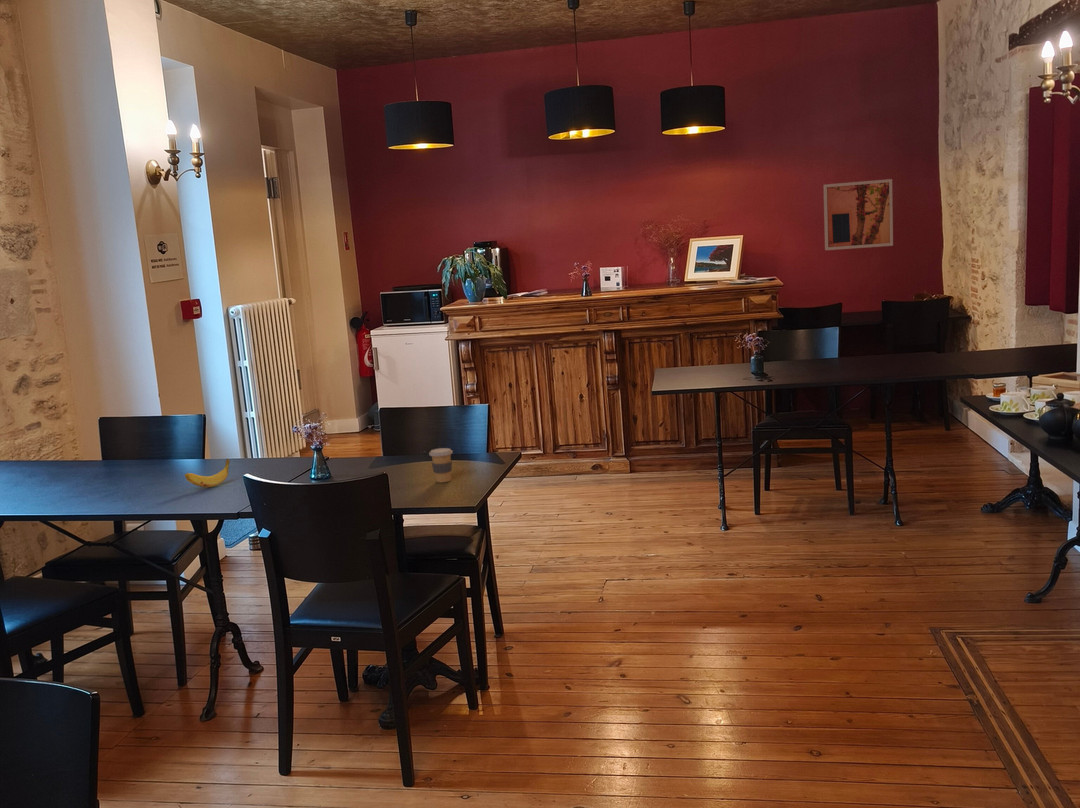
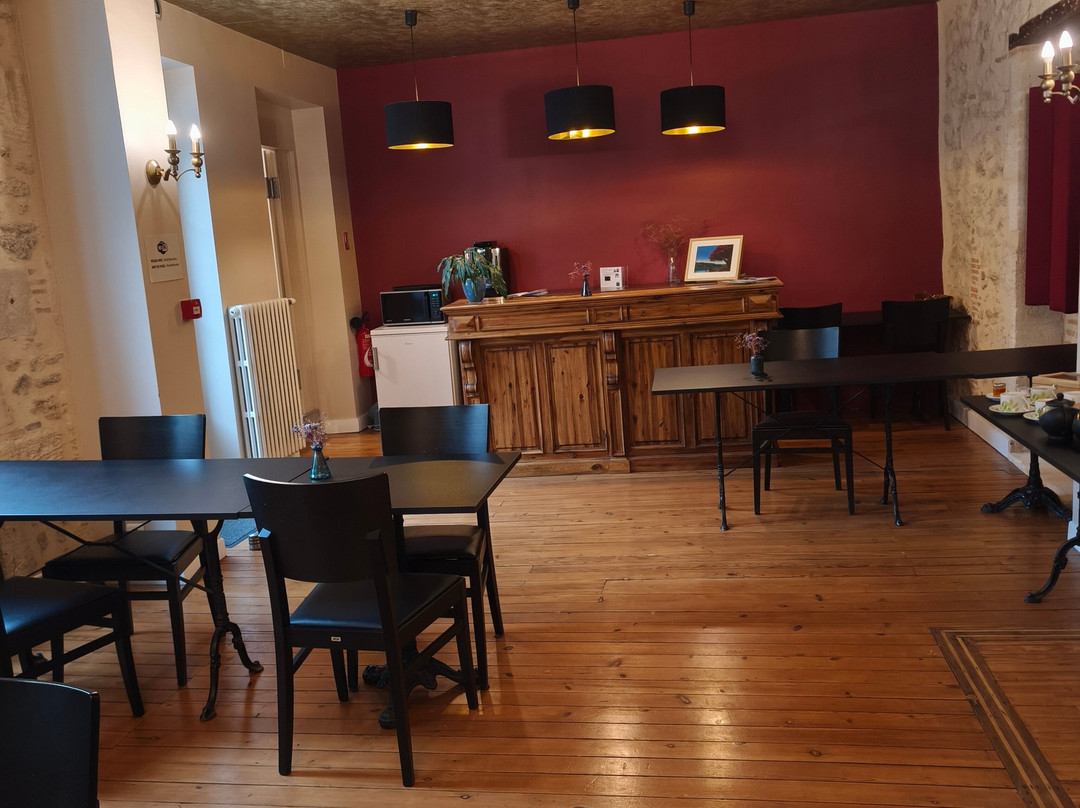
- banana [184,458,231,488]
- coffee cup [428,447,454,484]
- wall art [822,178,894,251]
